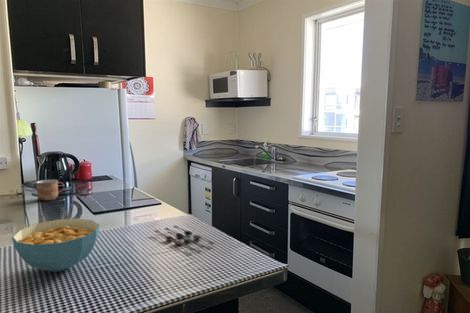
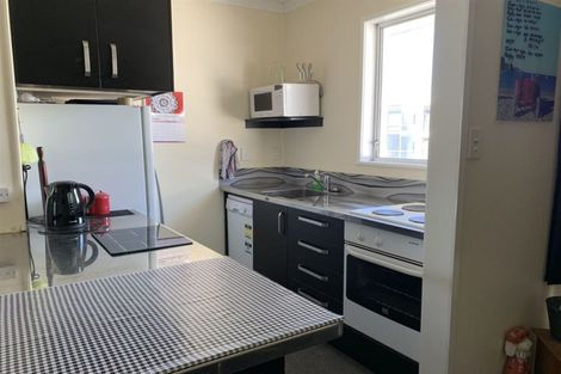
- cereal bowl [11,218,100,273]
- spoon [154,225,216,251]
- mug [35,178,65,201]
